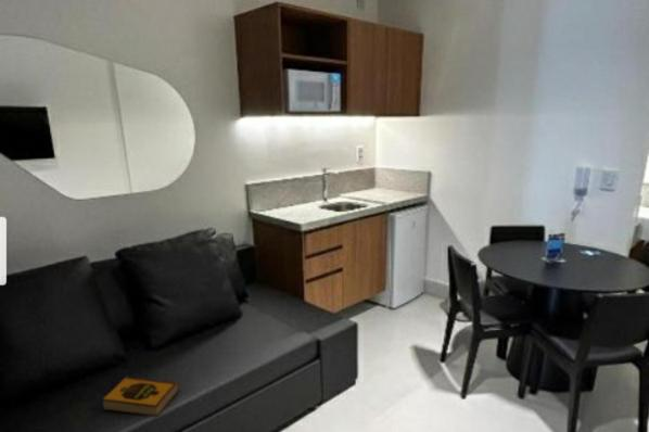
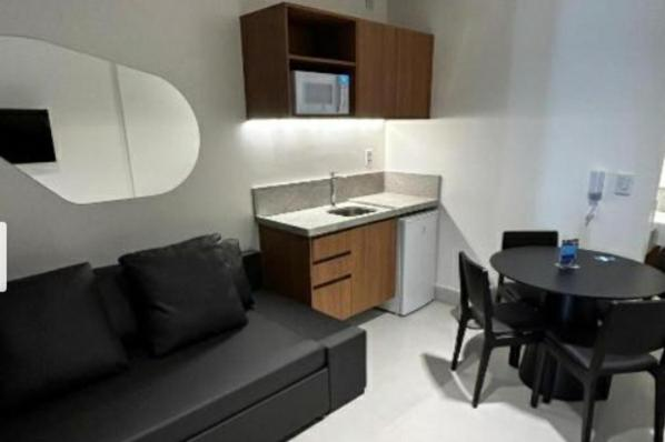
- hardback book [100,376,180,418]
